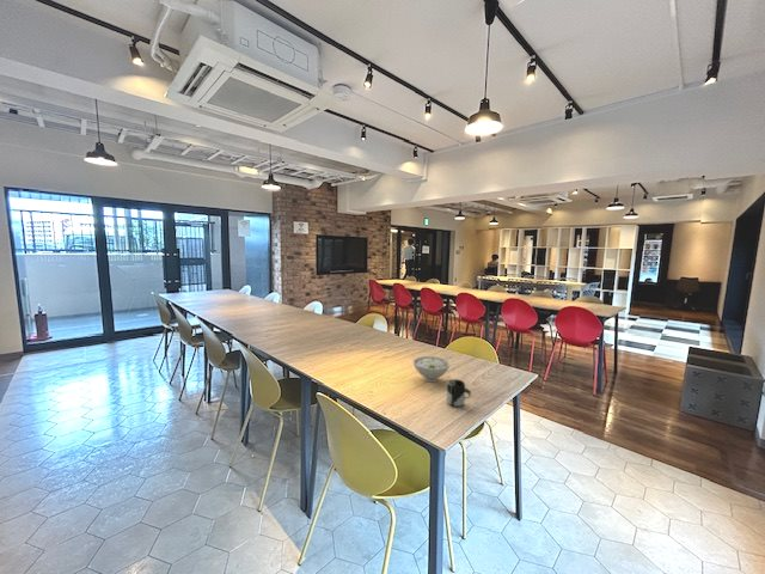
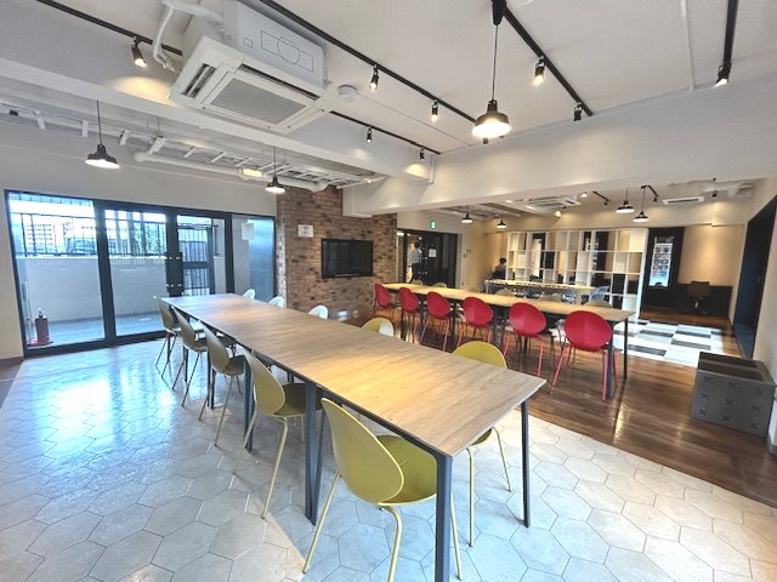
- bowl [412,355,452,383]
- cup [446,378,472,408]
